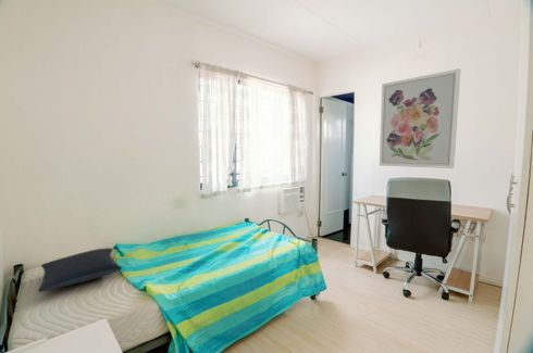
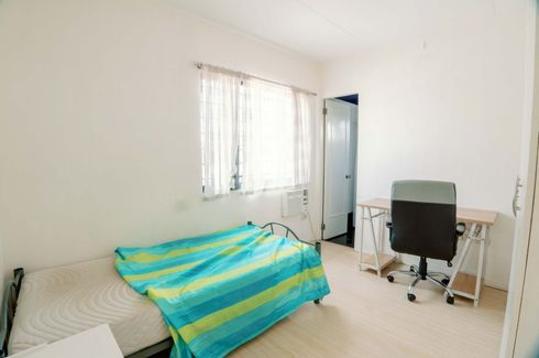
- pillow [37,248,123,293]
- wall art [379,67,461,169]
